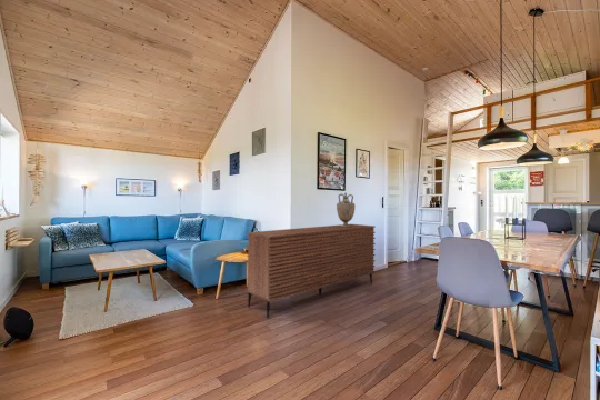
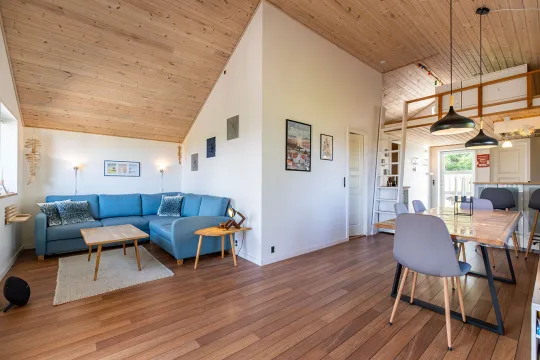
- decorative urn [336,192,357,228]
- sideboard [247,223,377,319]
